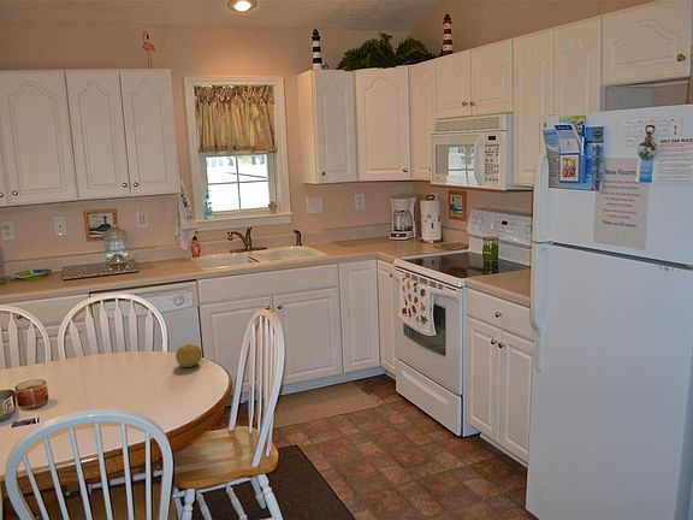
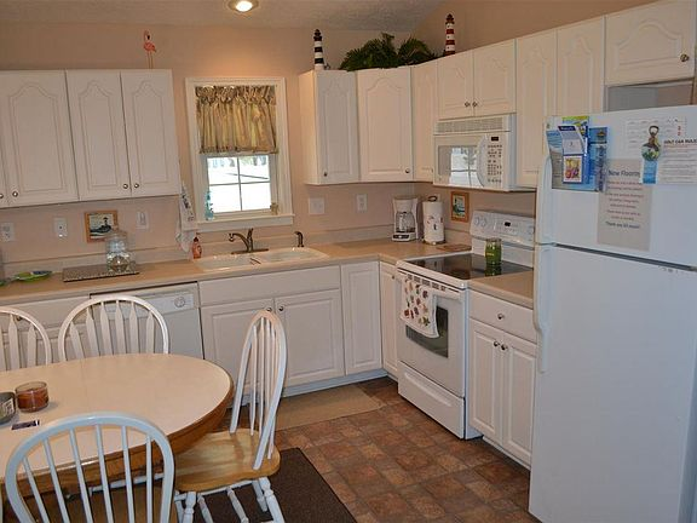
- fruit [174,343,203,368]
